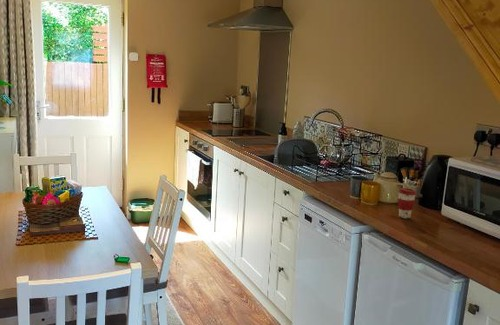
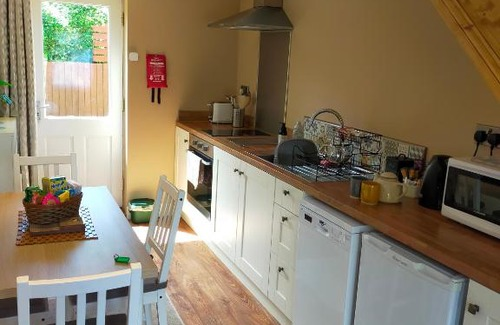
- coffee cup [397,187,417,219]
